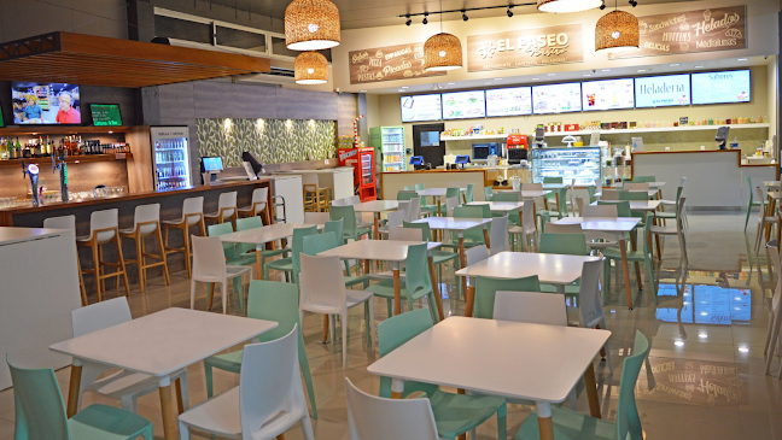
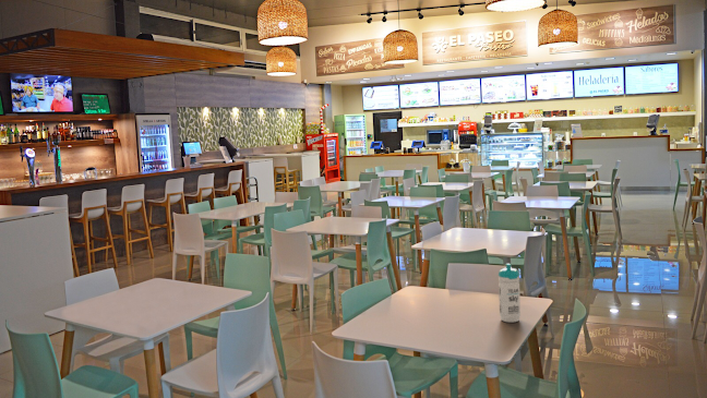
+ water bottle [498,263,522,324]
